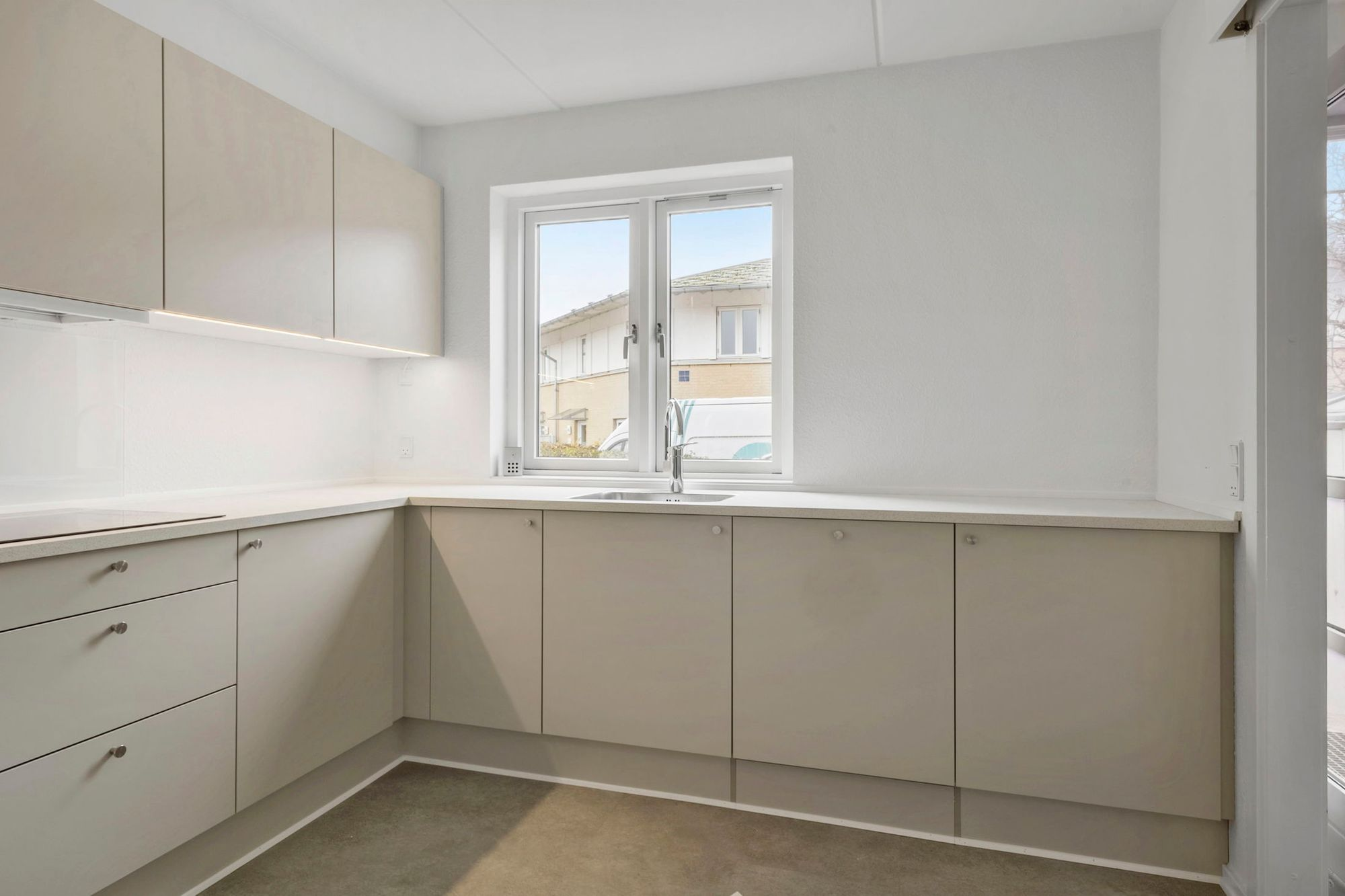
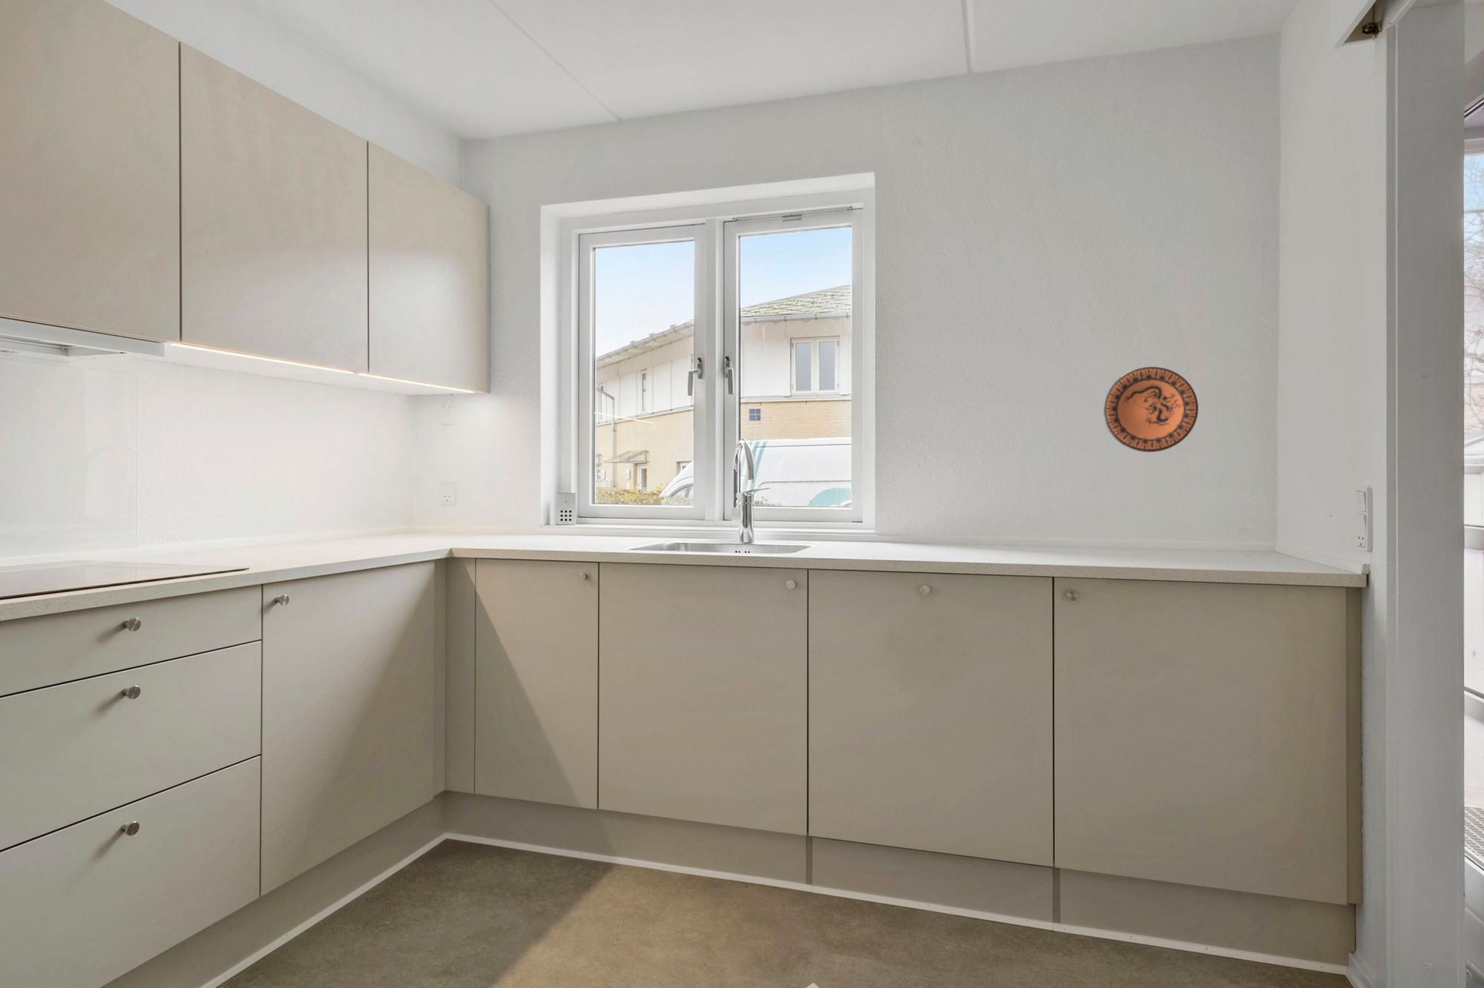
+ decorative plate [1102,366,1199,453]
